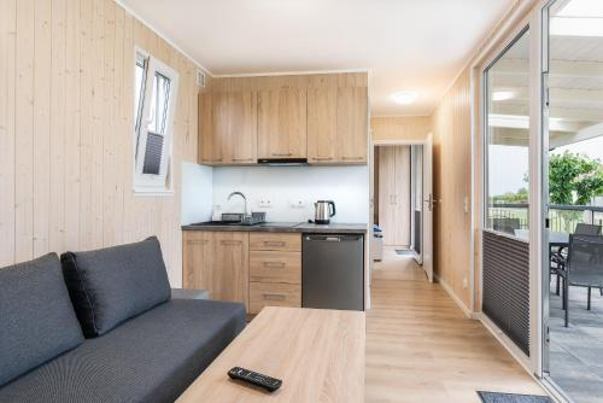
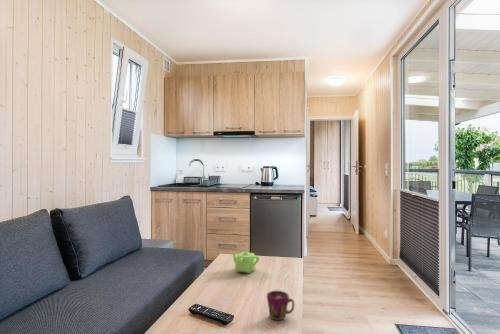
+ teapot [229,250,260,274]
+ cup [266,290,296,321]
